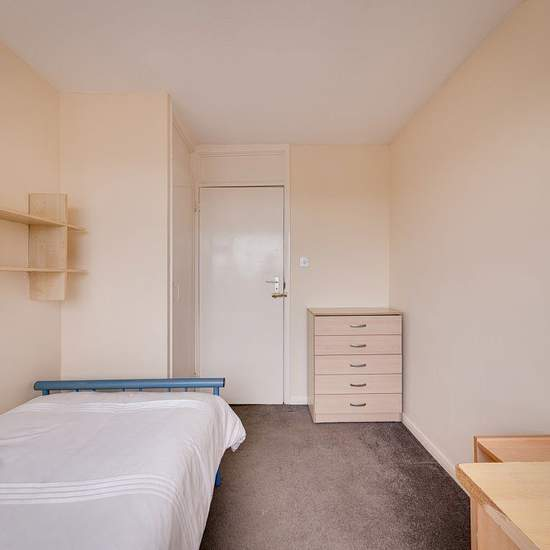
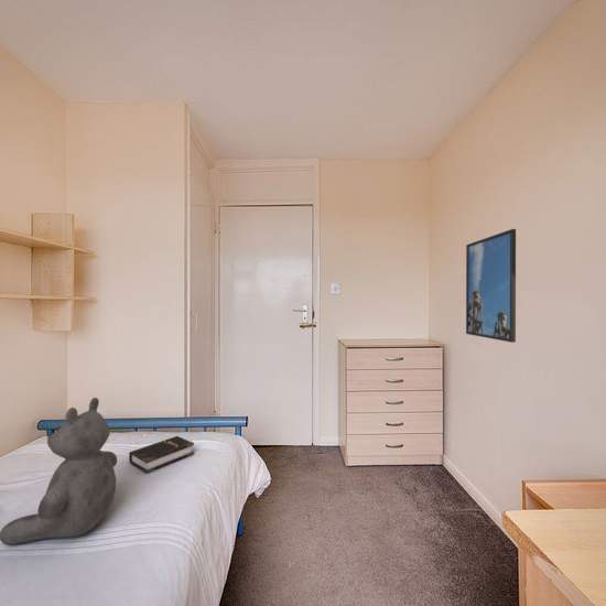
+ teddy bear [0,397,118,545]
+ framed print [465,228,517,344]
+ hardback book [128,435,195,475]
